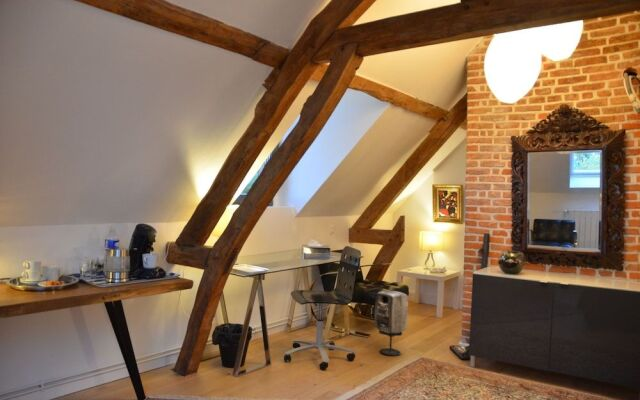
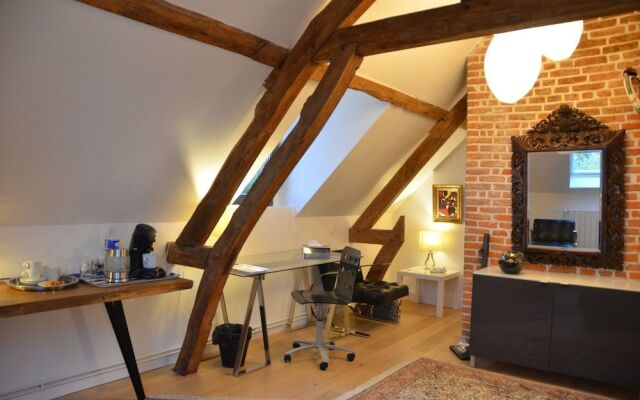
- speaker [374,289,409,357]
